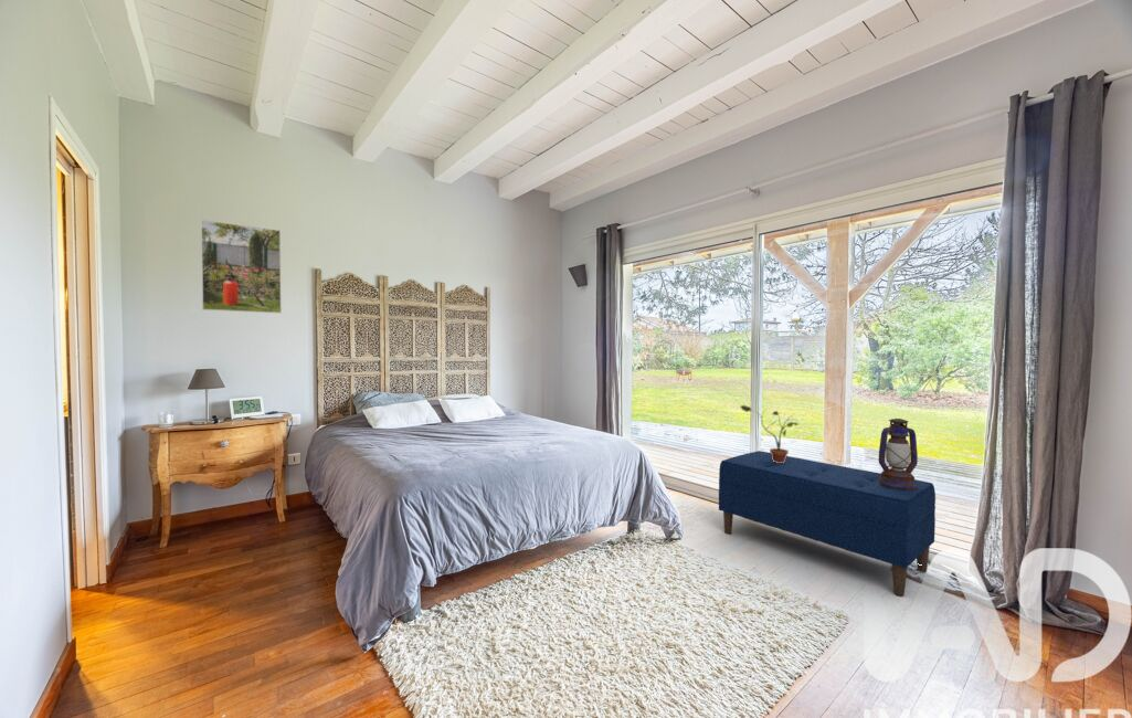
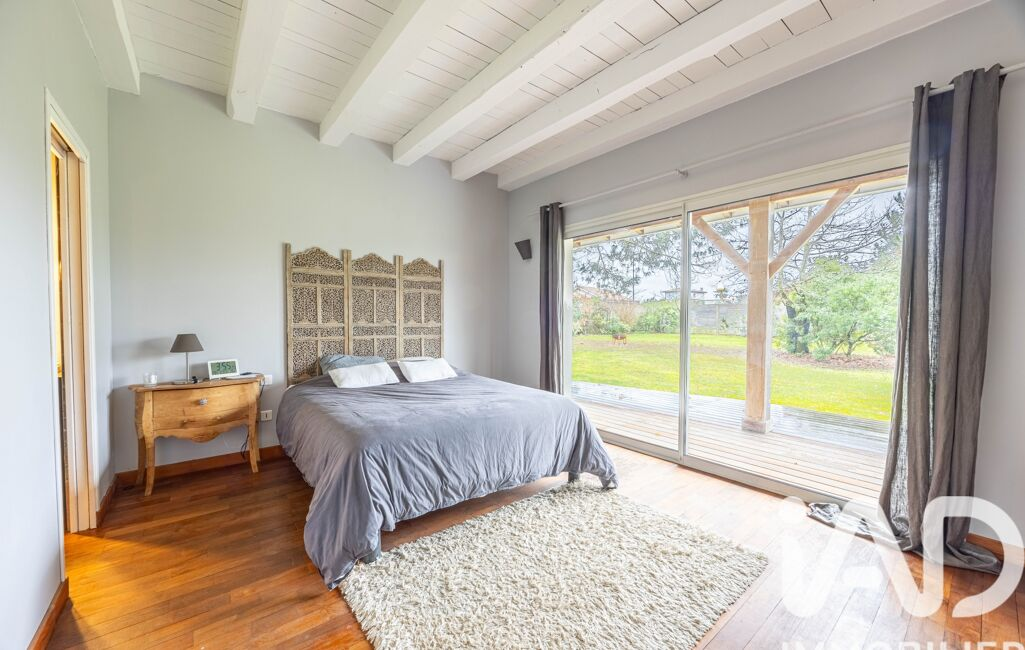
- lantern [878,418,919,490]
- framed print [200,219,283,315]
- bench [718,450,937,598]
- potted plant [740,404,798,463]
